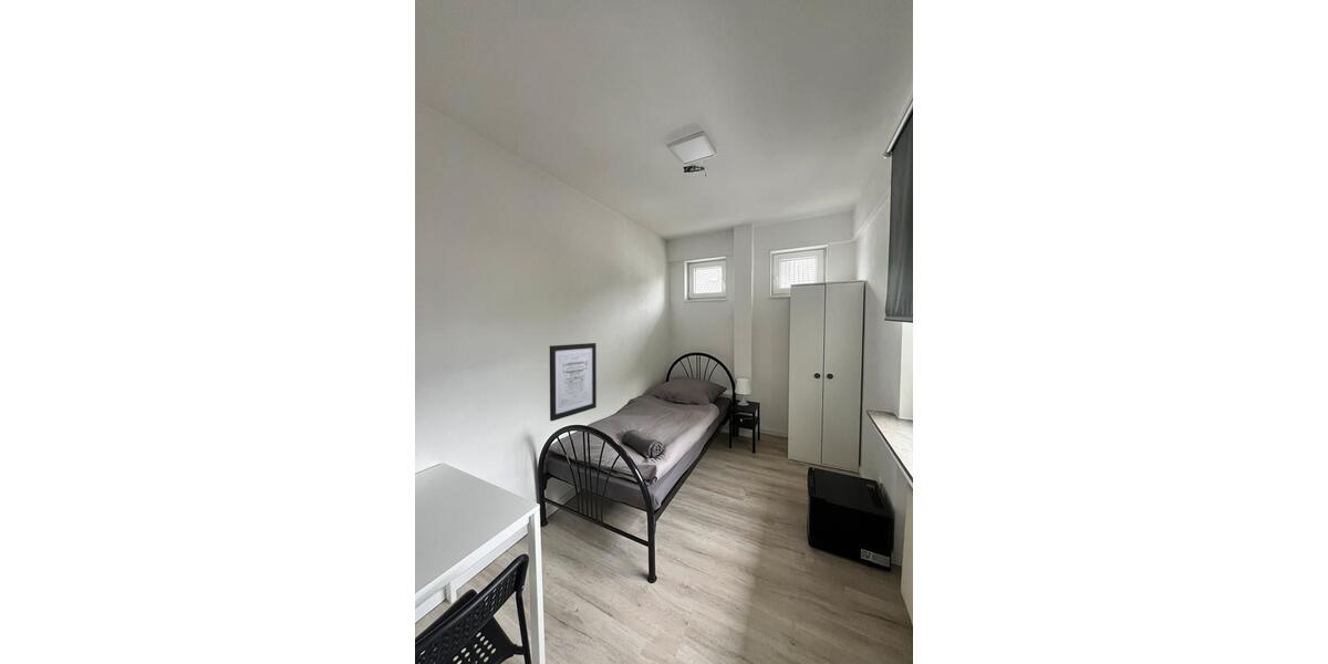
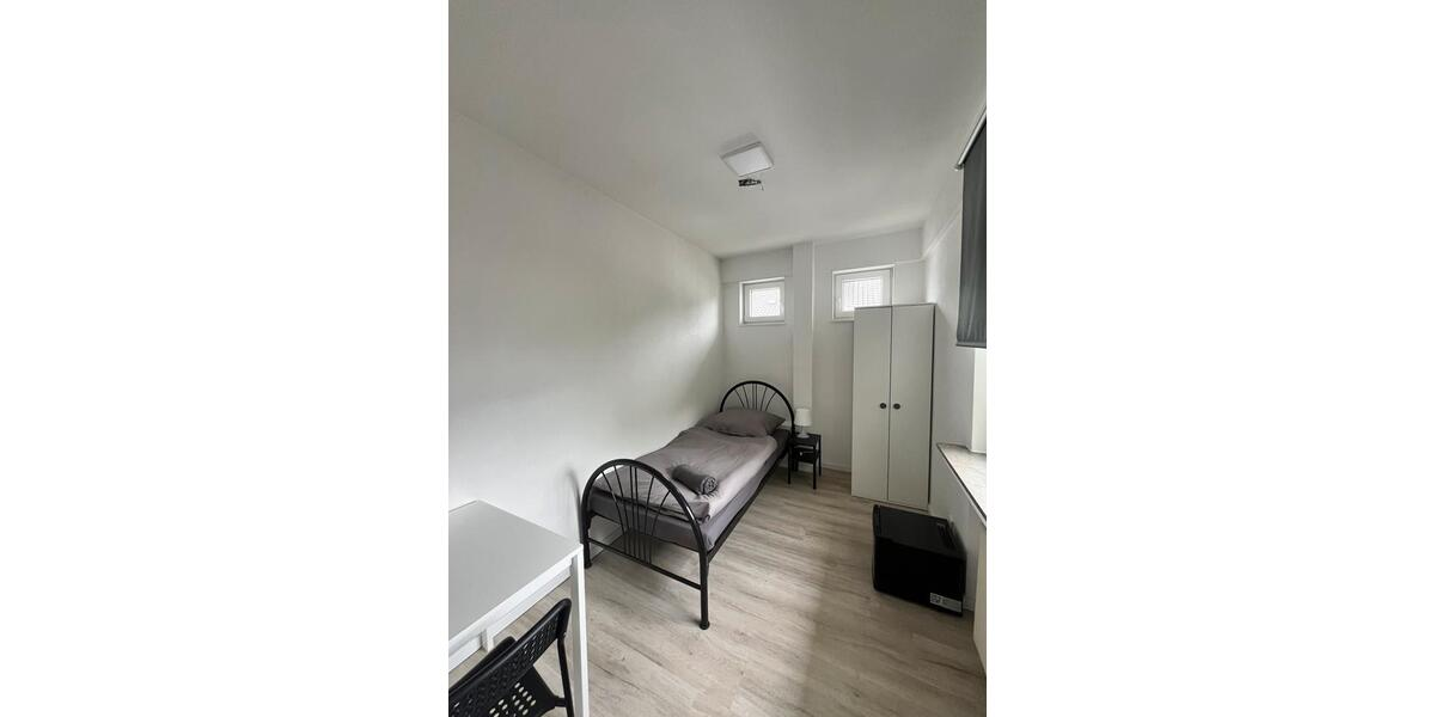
- wall art [549,342,598,422]
